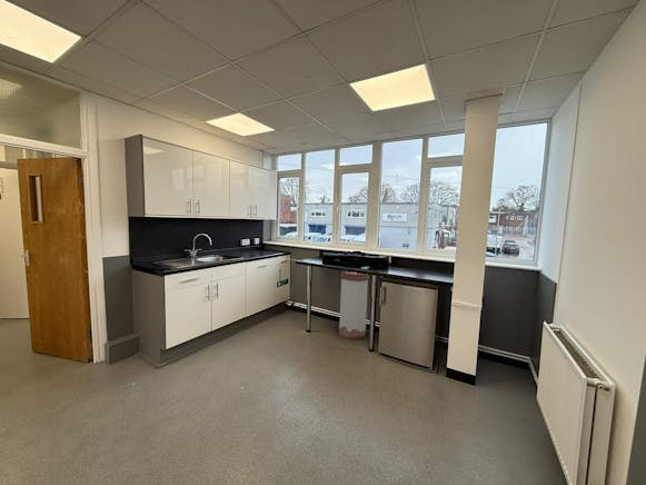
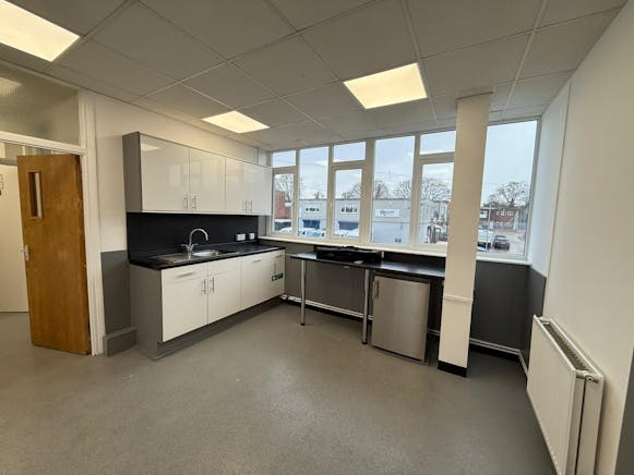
- trash can [338,270,370,340]
